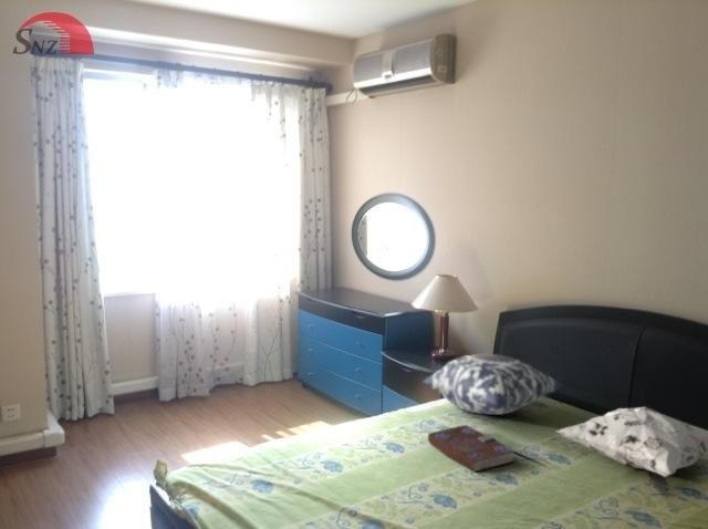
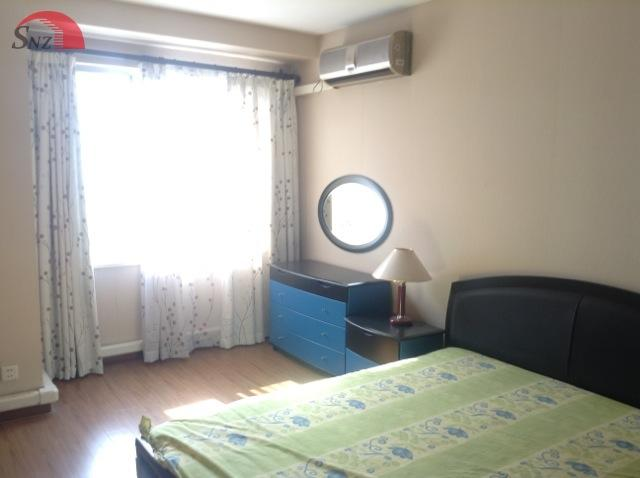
- book [427,424,518,473]
- cushion [421,353,565,416]
- decorative pillow [555,406,708,478]
